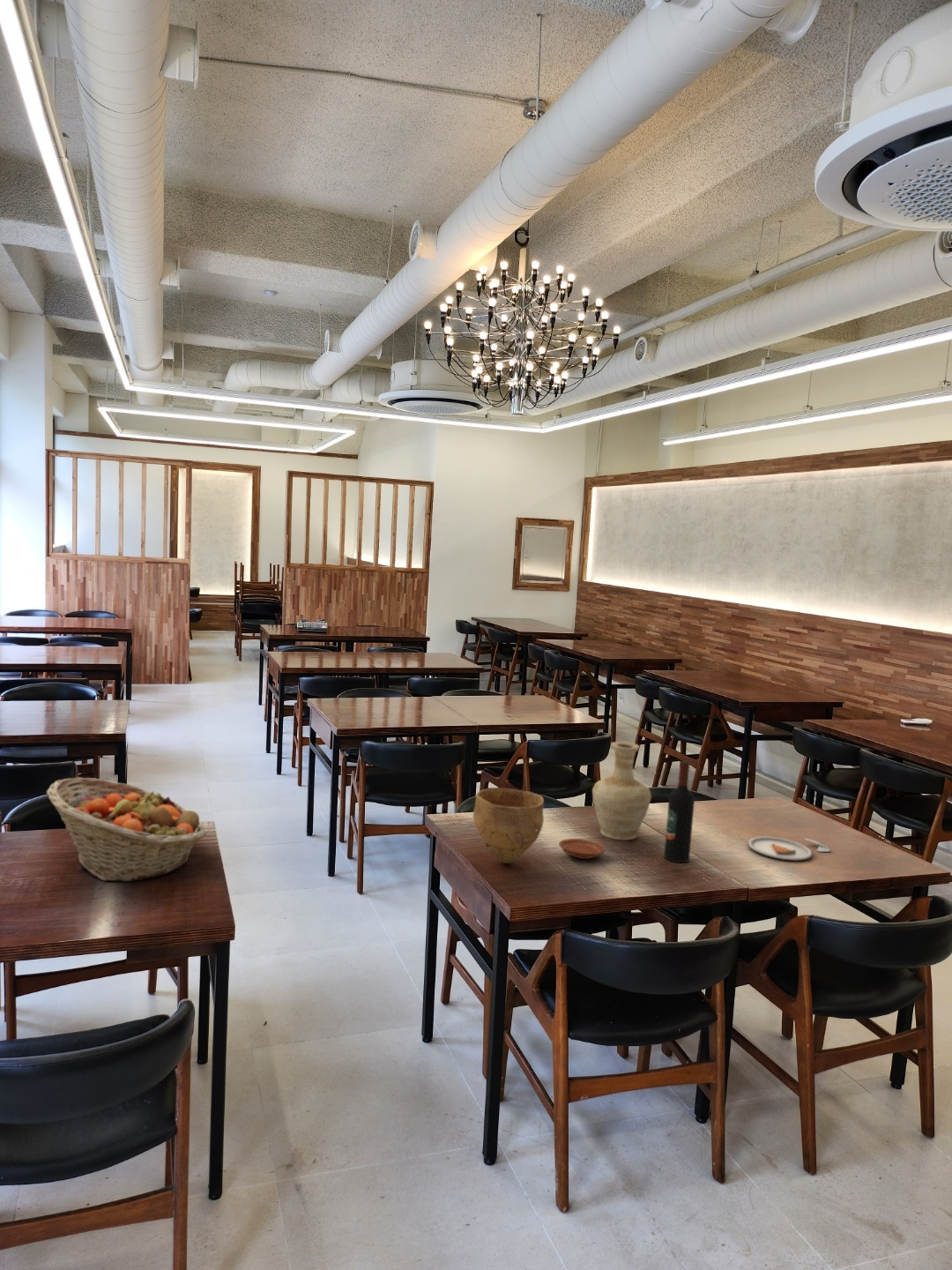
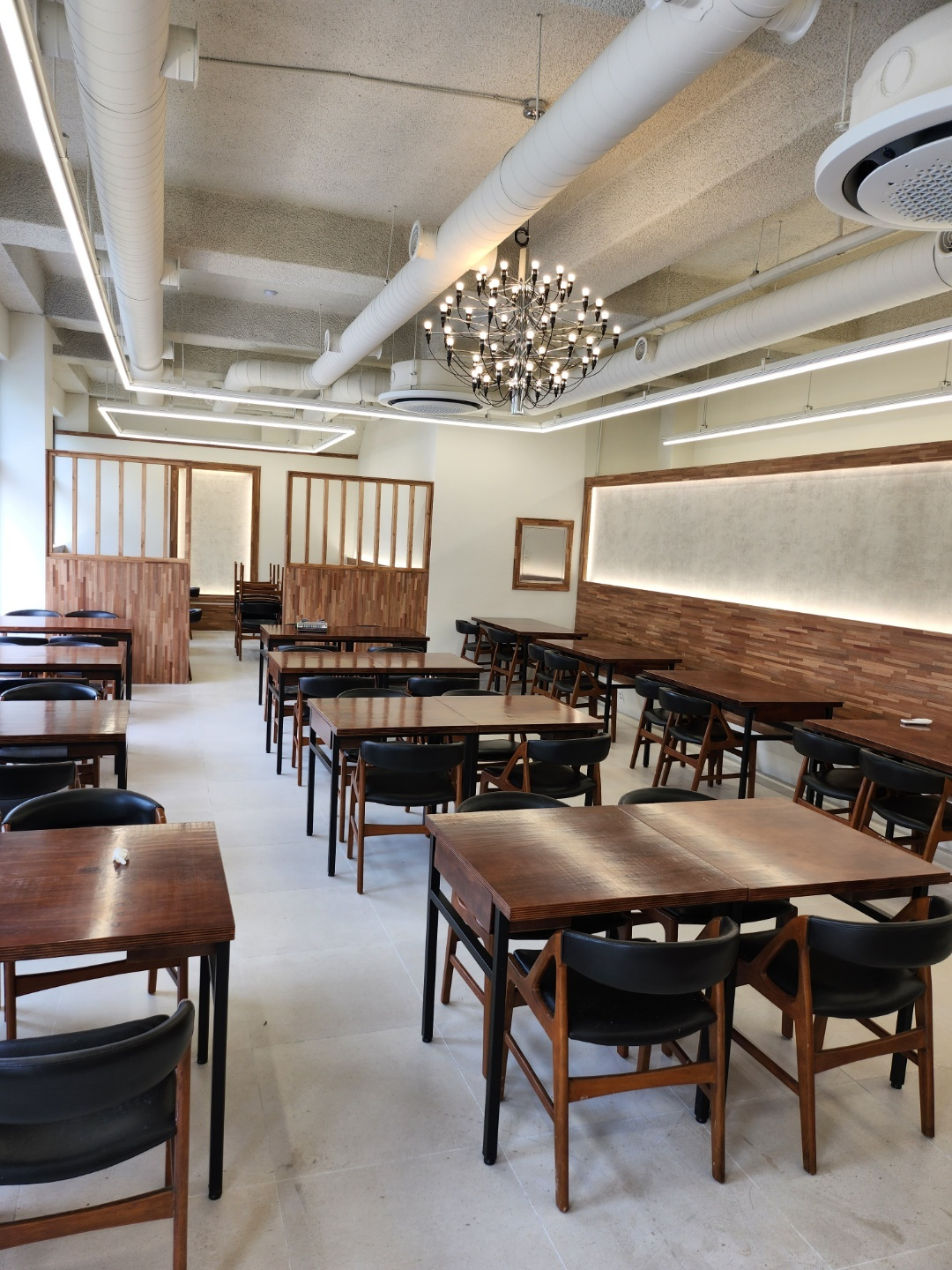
- bowl [472,788,545,864]
- plate [558,838,606,860]
- dinner plate [747,836,831,862]
- vase [591,741,652,840]
- wine bottle [663,760,695,863]
- fruit basket [45,777,207,883]
